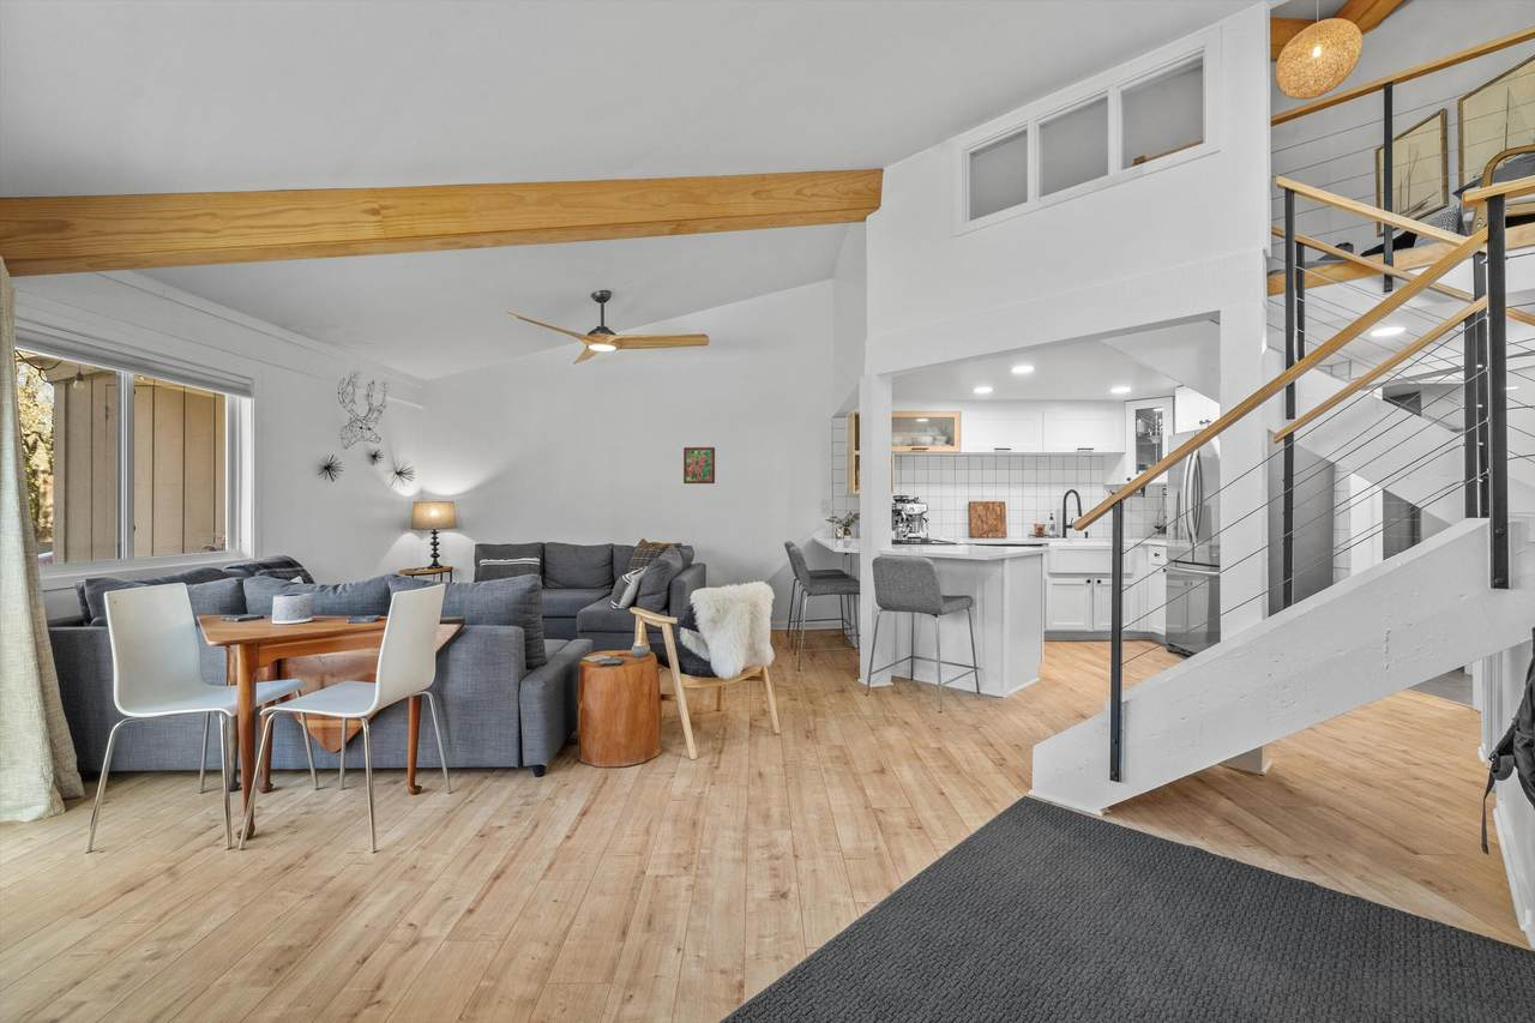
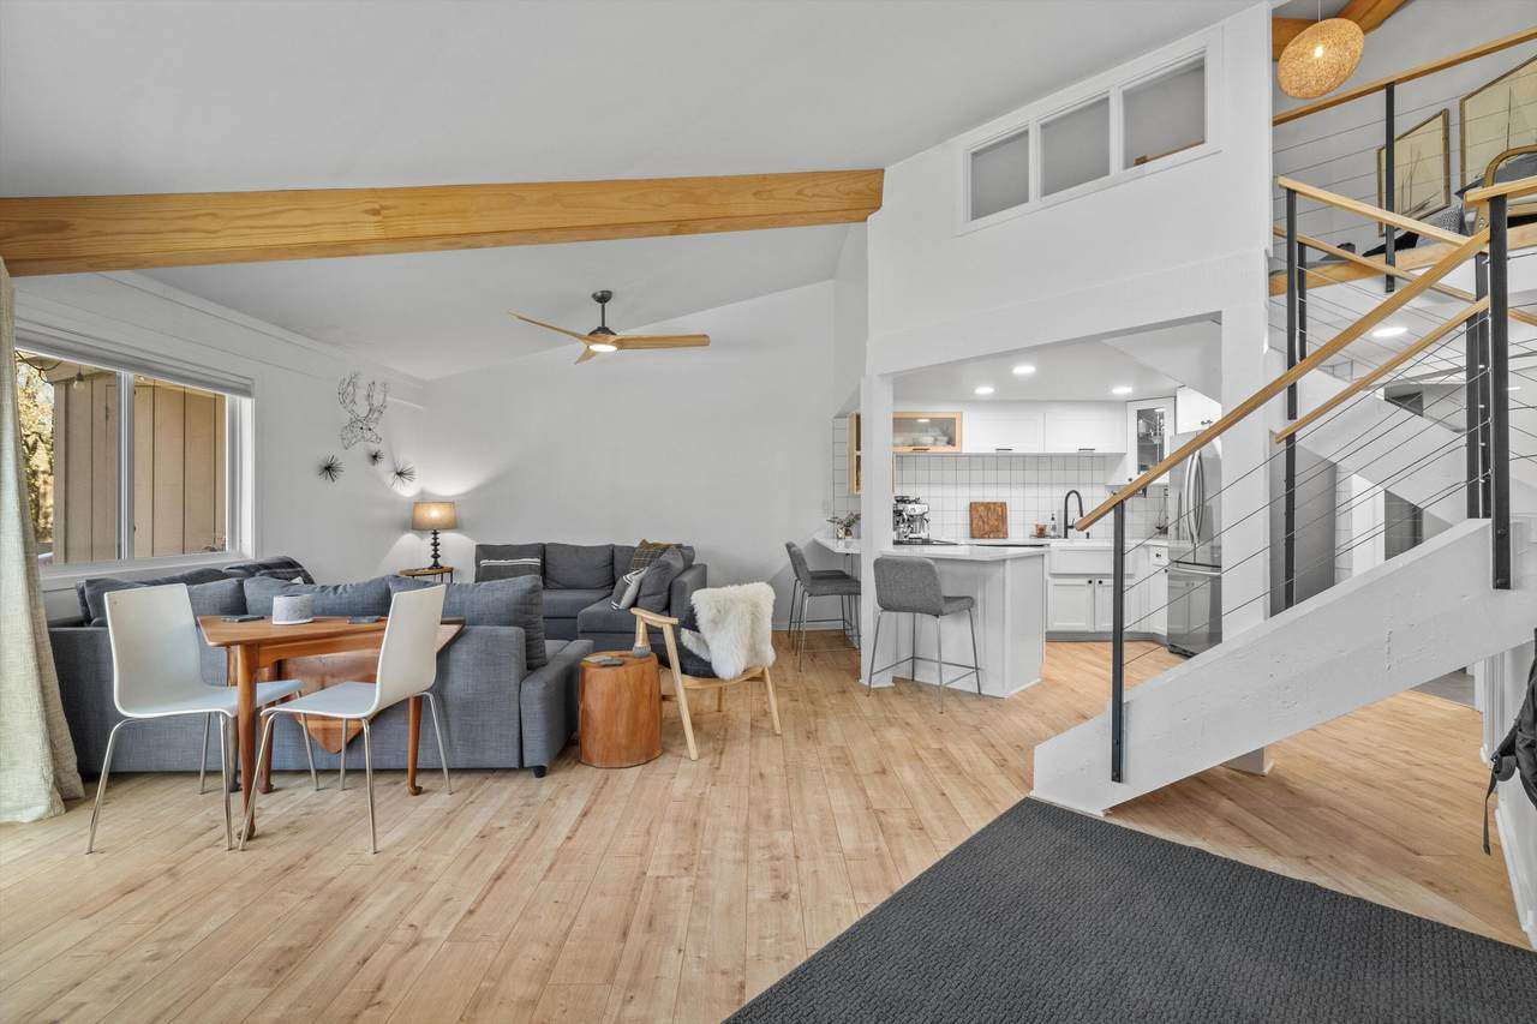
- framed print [682,446,716,485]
